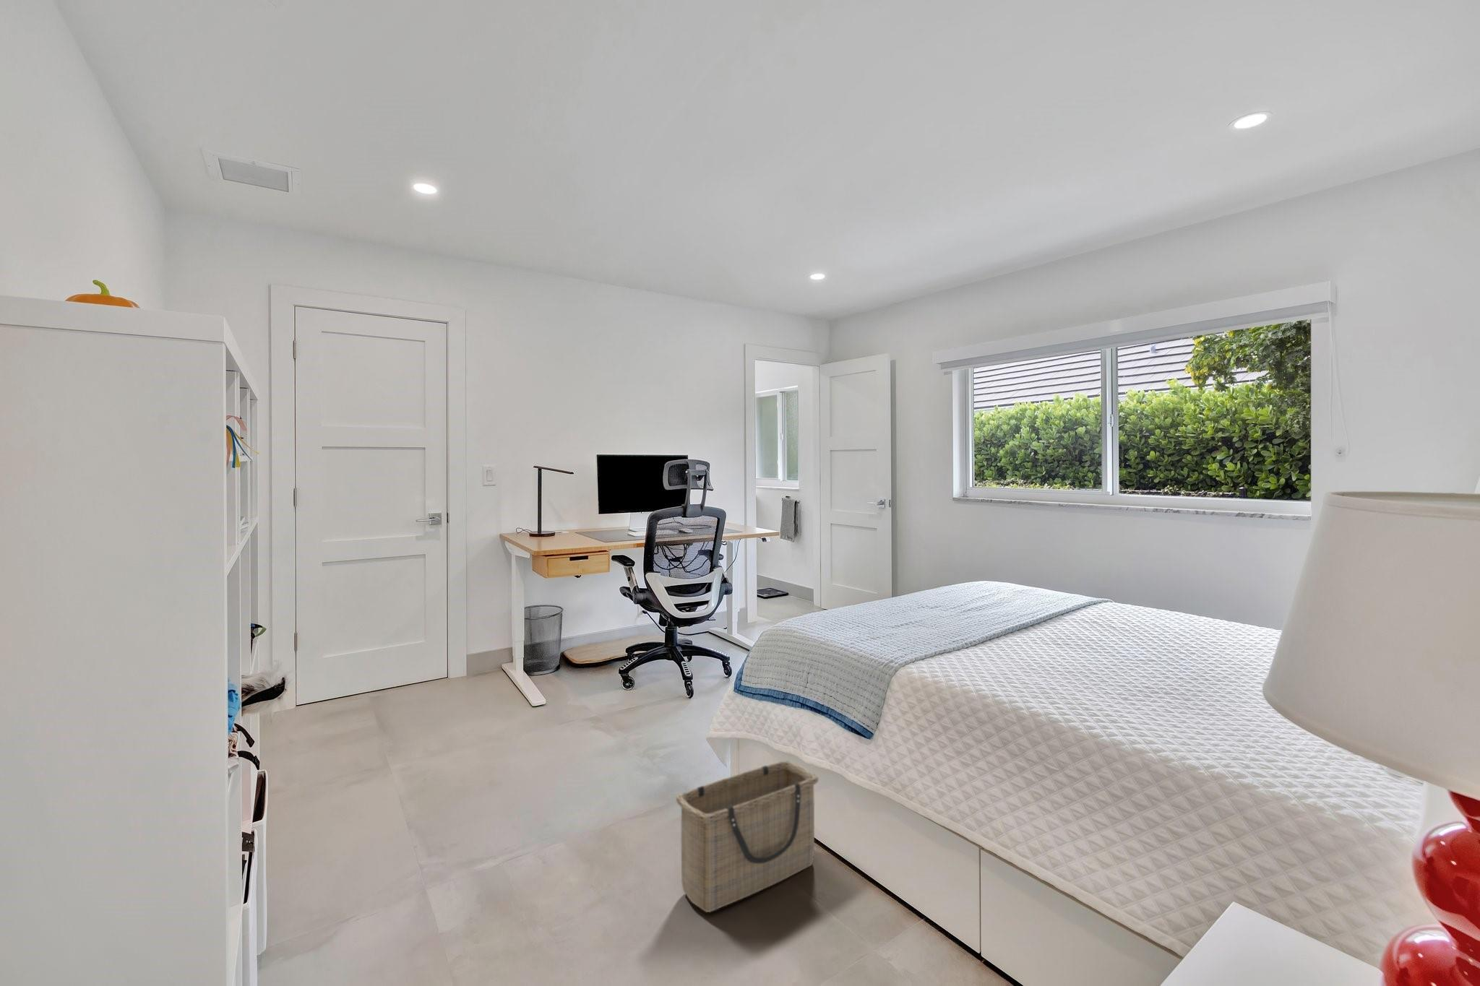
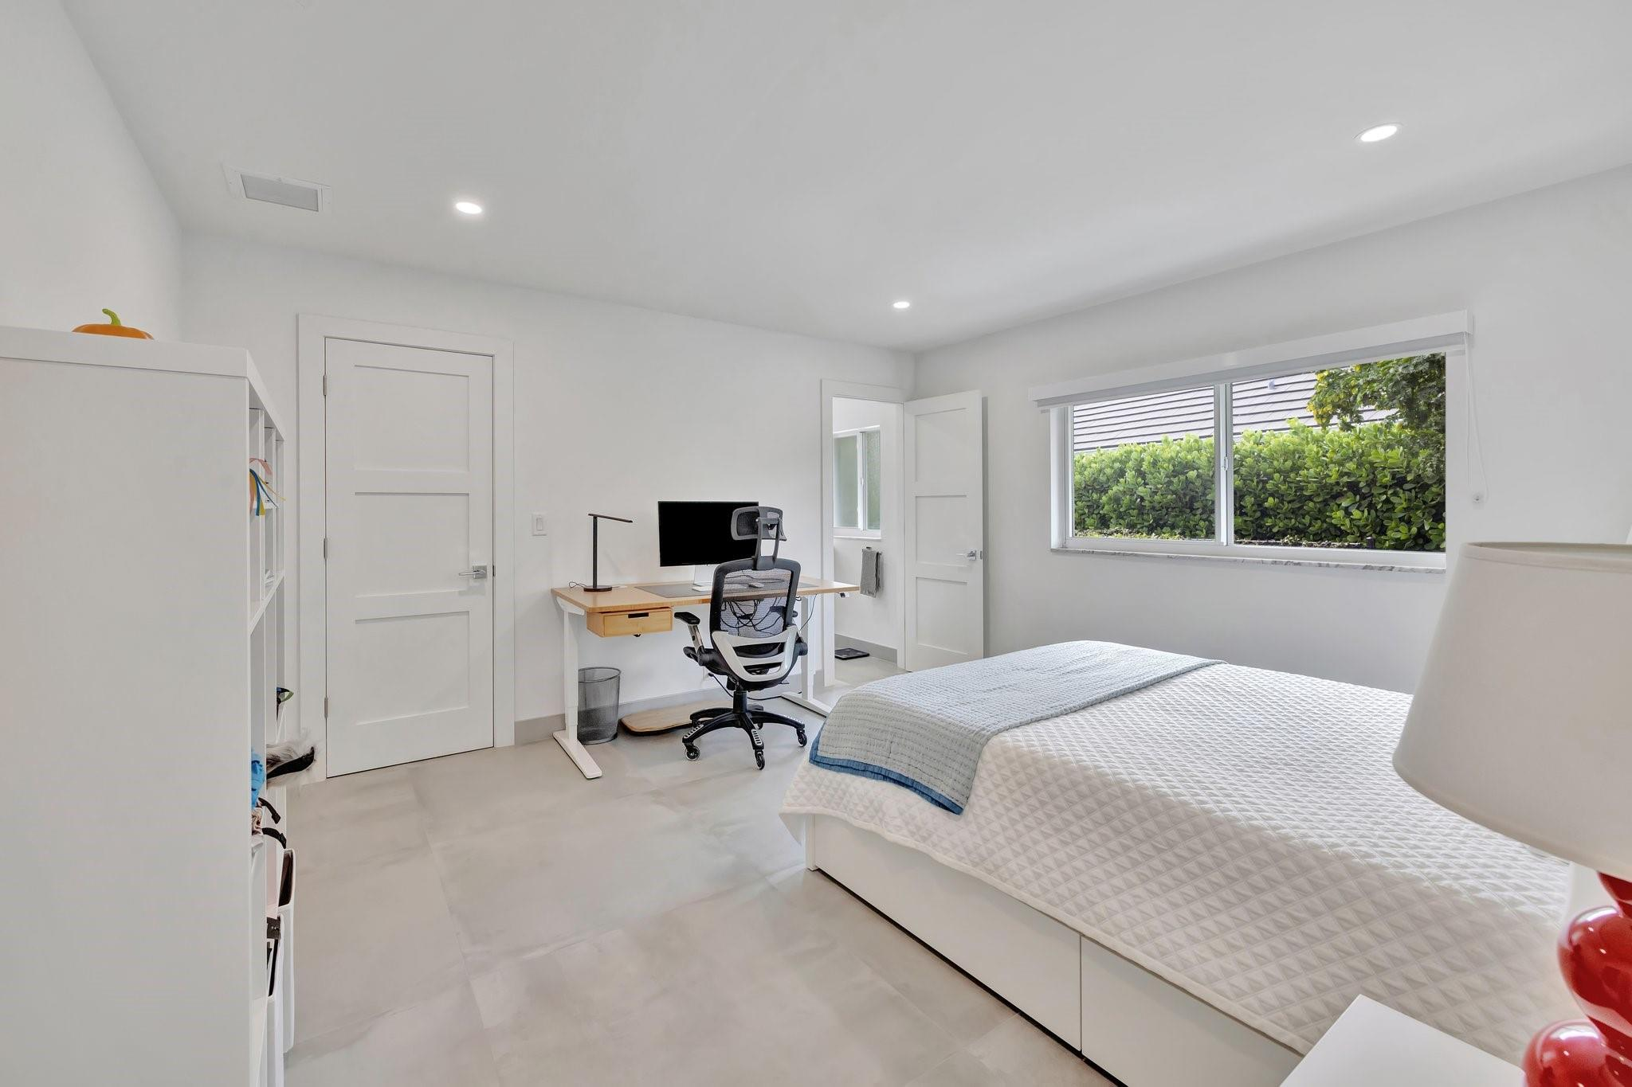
- basket [676,760,819,913]
